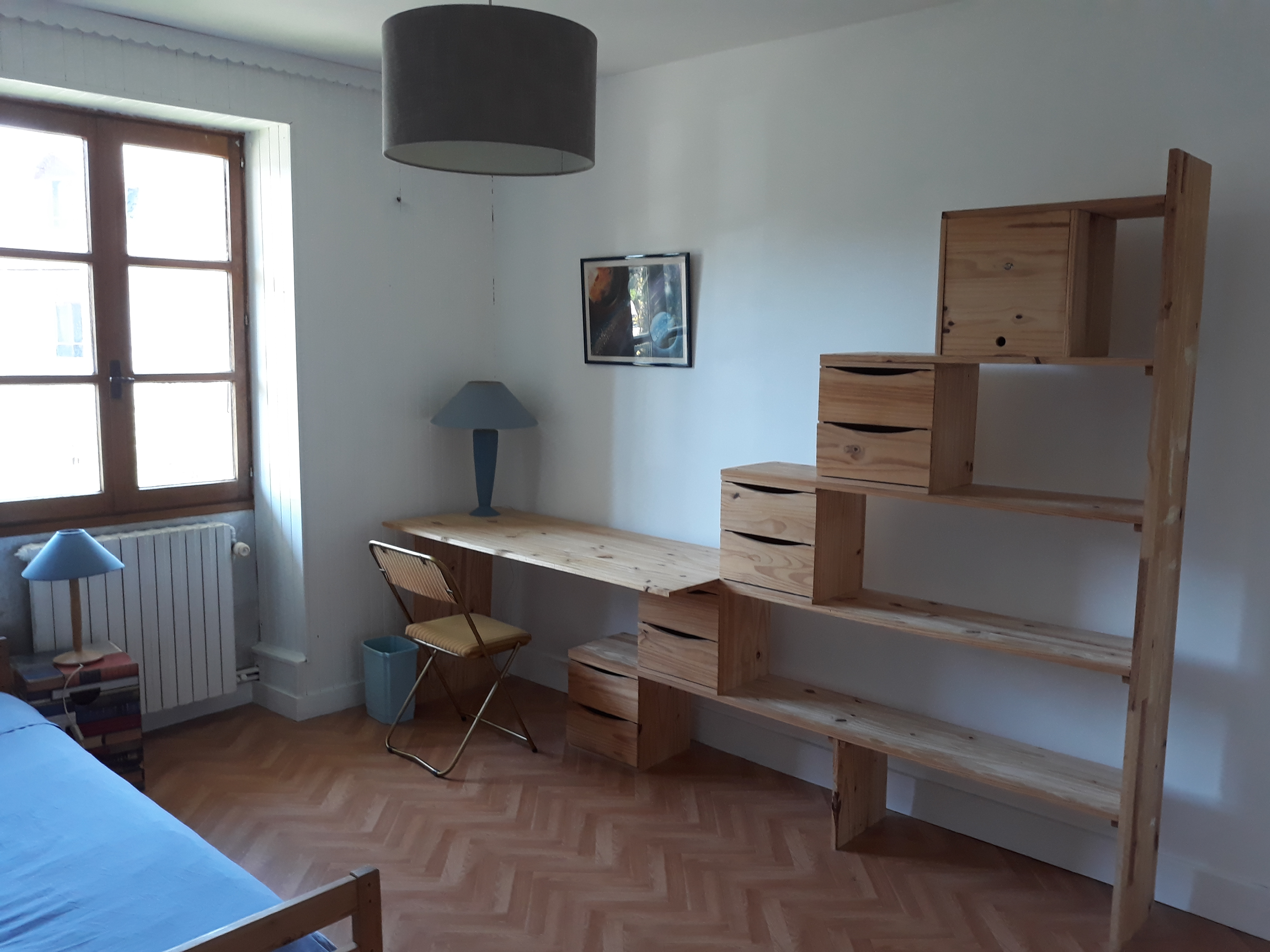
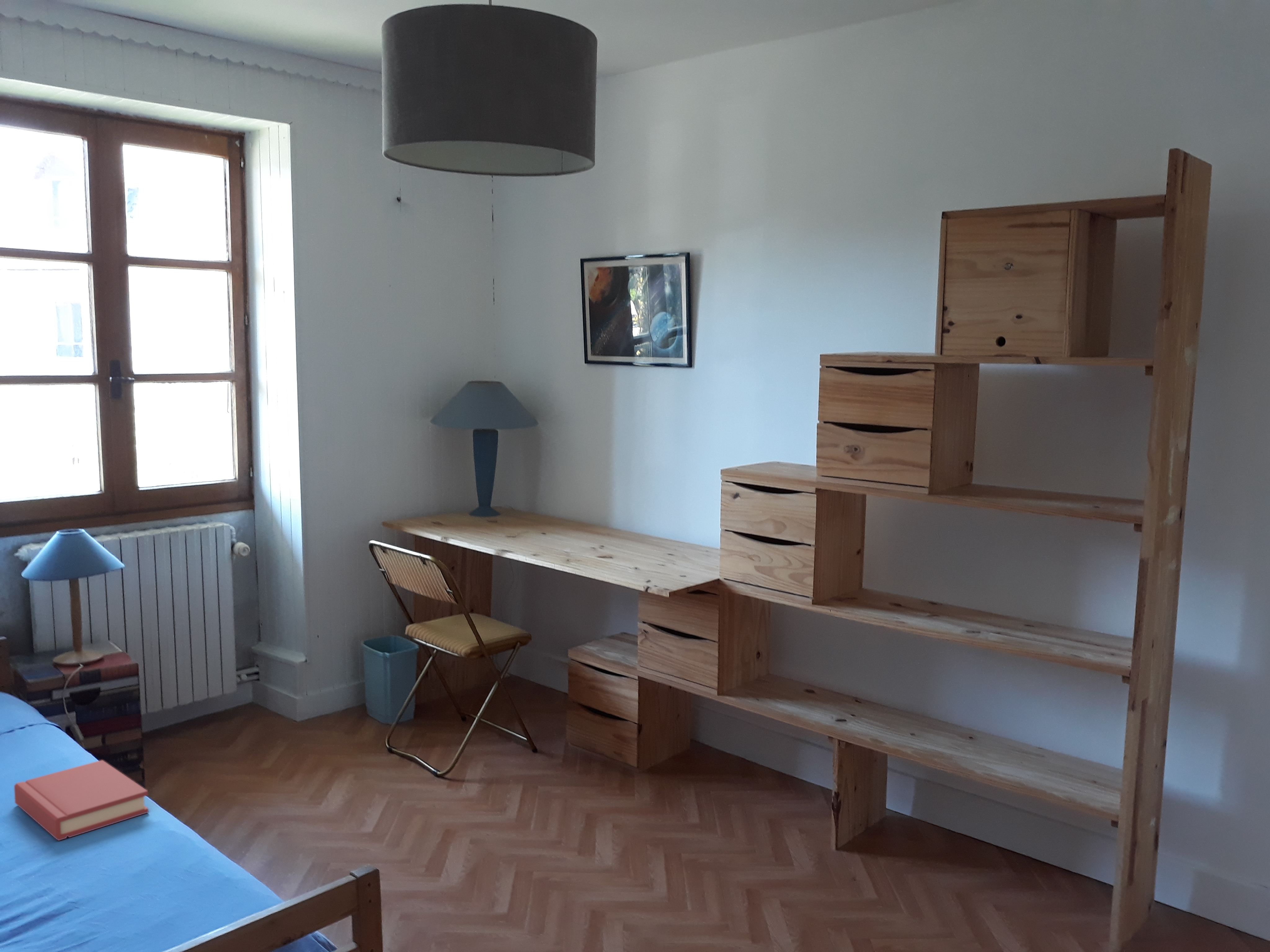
+ hardback book [14,760,149,841]
